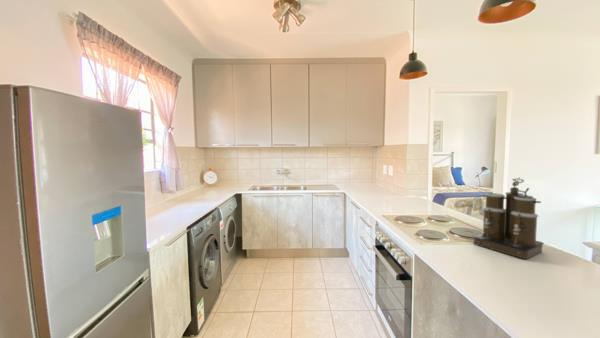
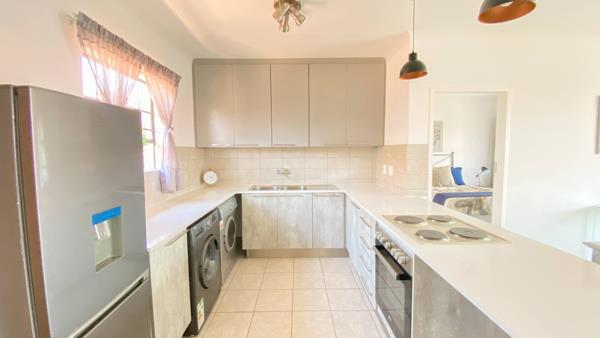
- coffee maker [472,177,545,260]
